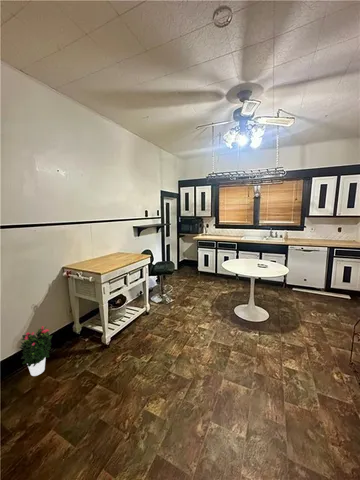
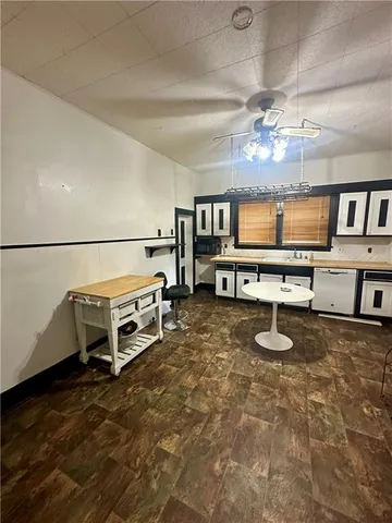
- potted flower [18,324,53,377]
